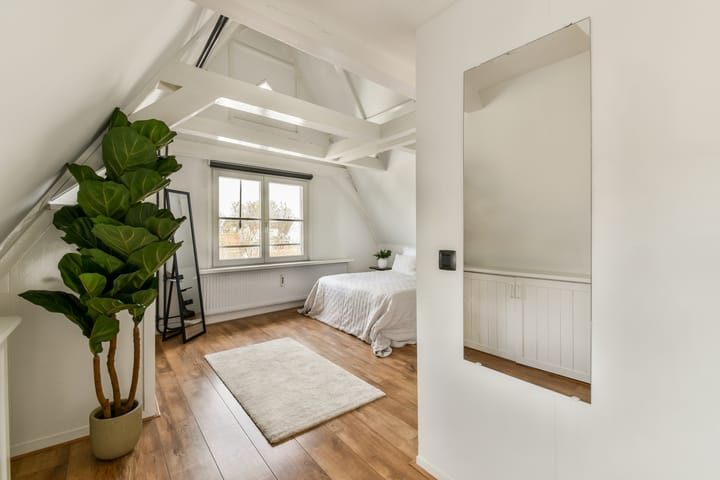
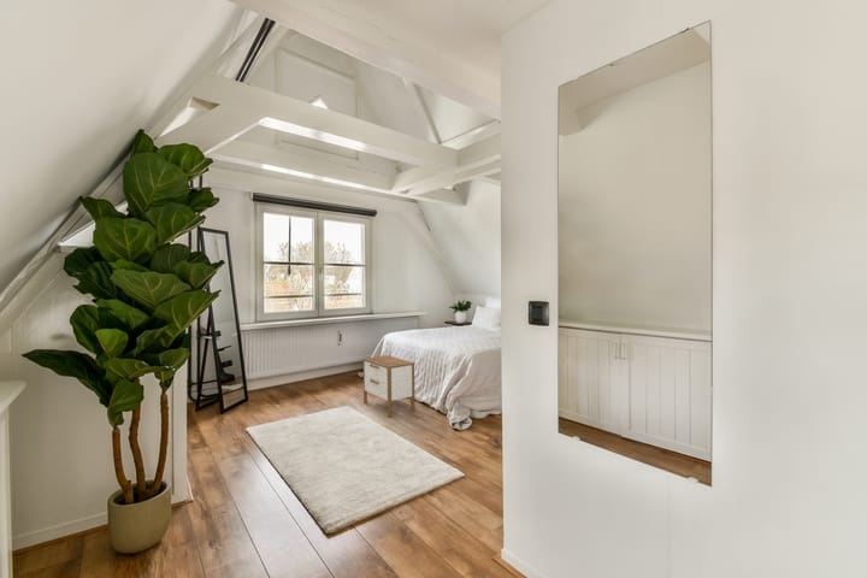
+ nightstand [361,354,417,418]
